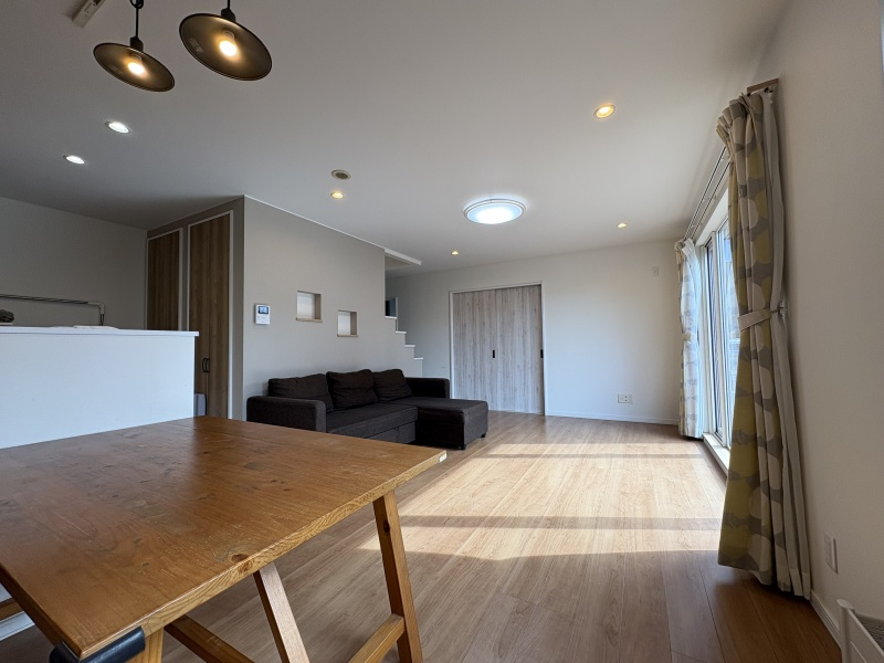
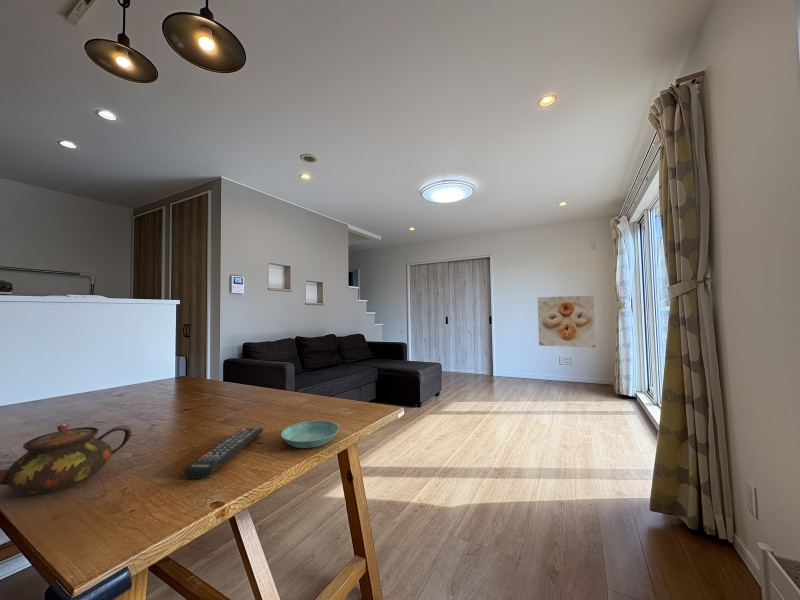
+ remote control [183,427,264,480]
+ saucer [280,420,340,449]
+ teapot [0,423,133,495]
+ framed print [537,295,597,349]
